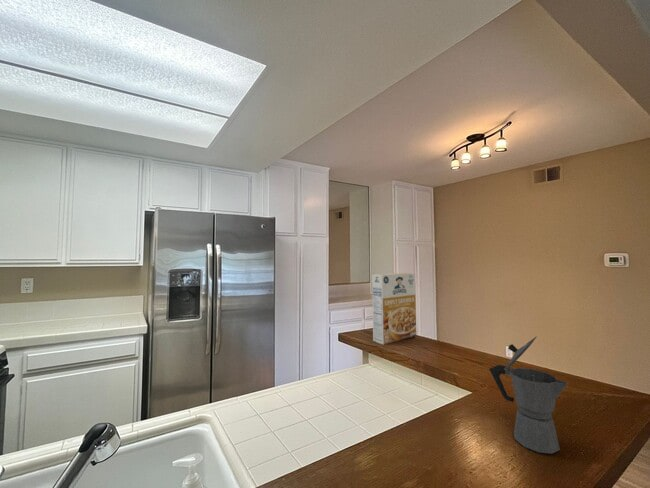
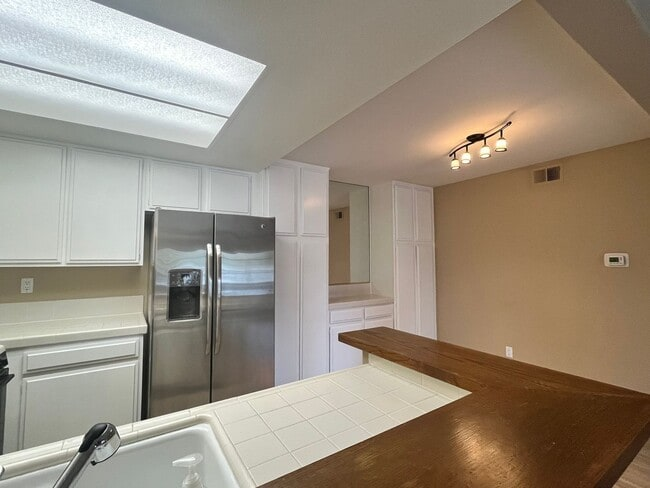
- cereal box [371,272,417,345]
- moka pot [488,336,569,455]
